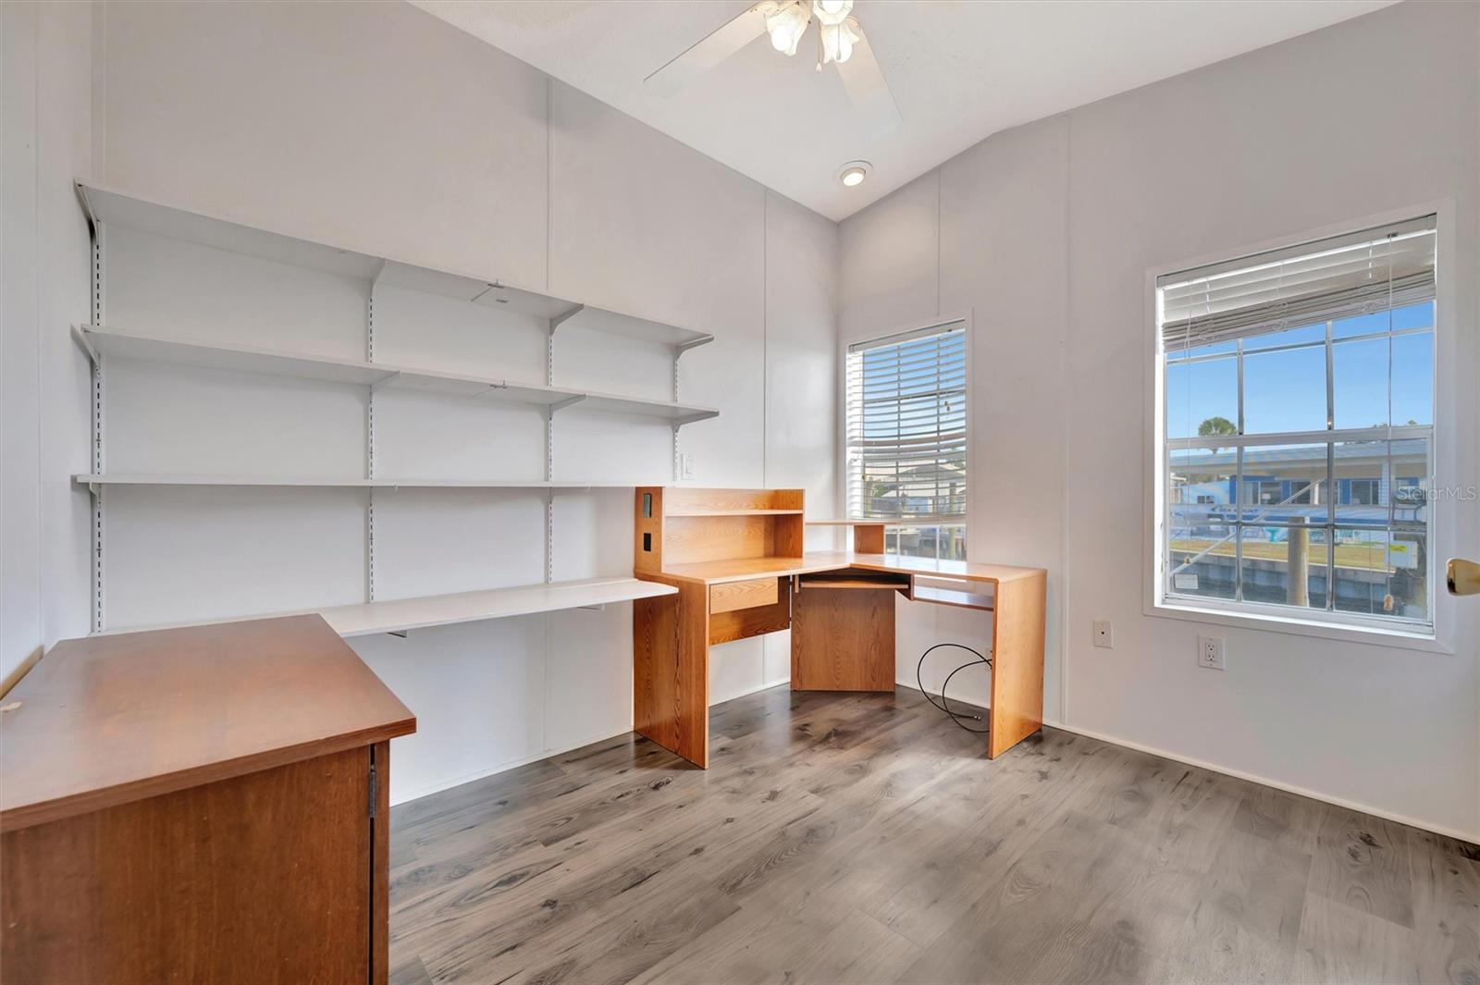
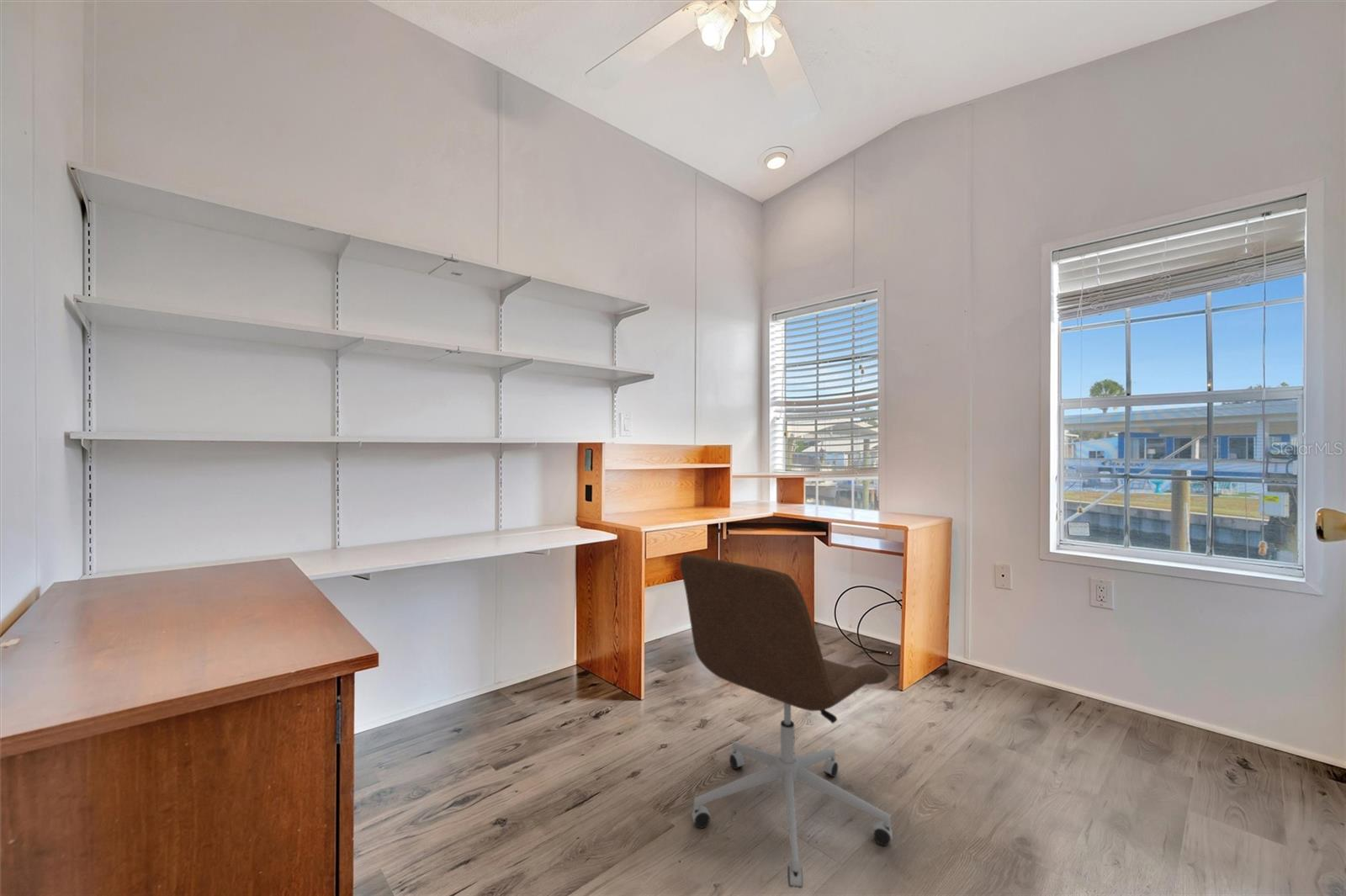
+ office chair [679,554,893,889]
